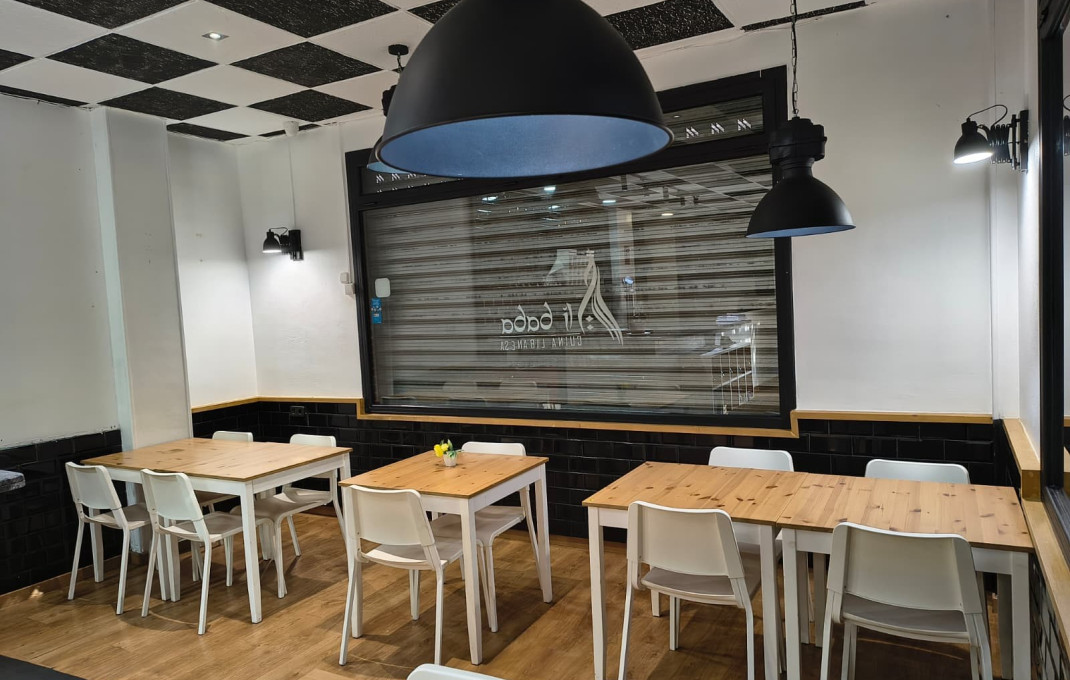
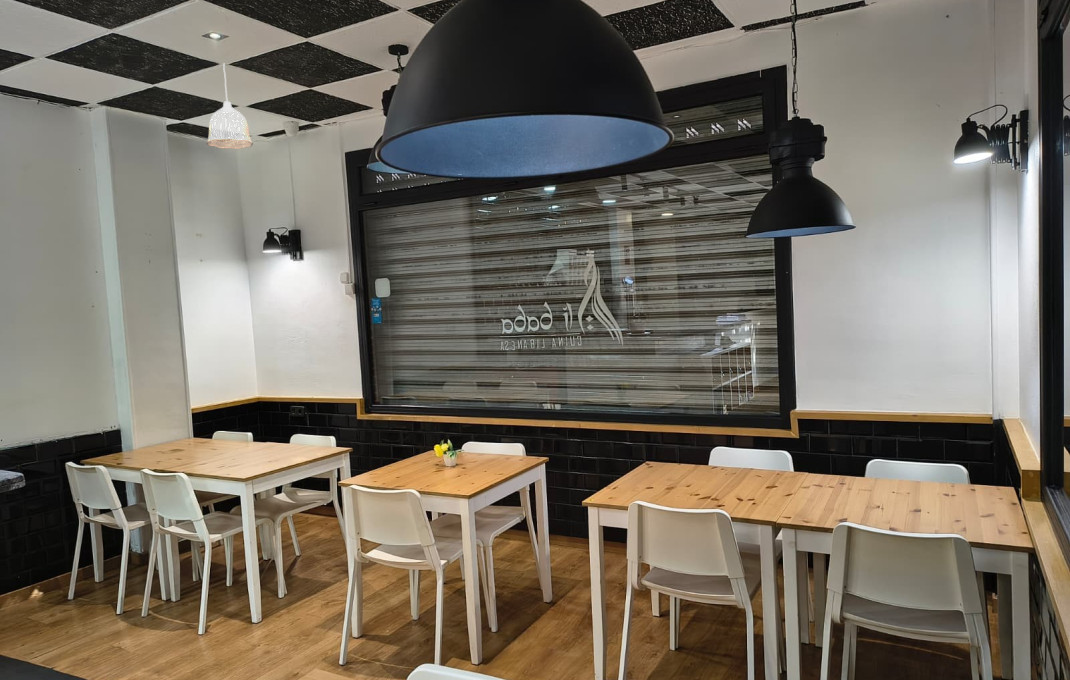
+ pendant lamp [206,62,254,150]
